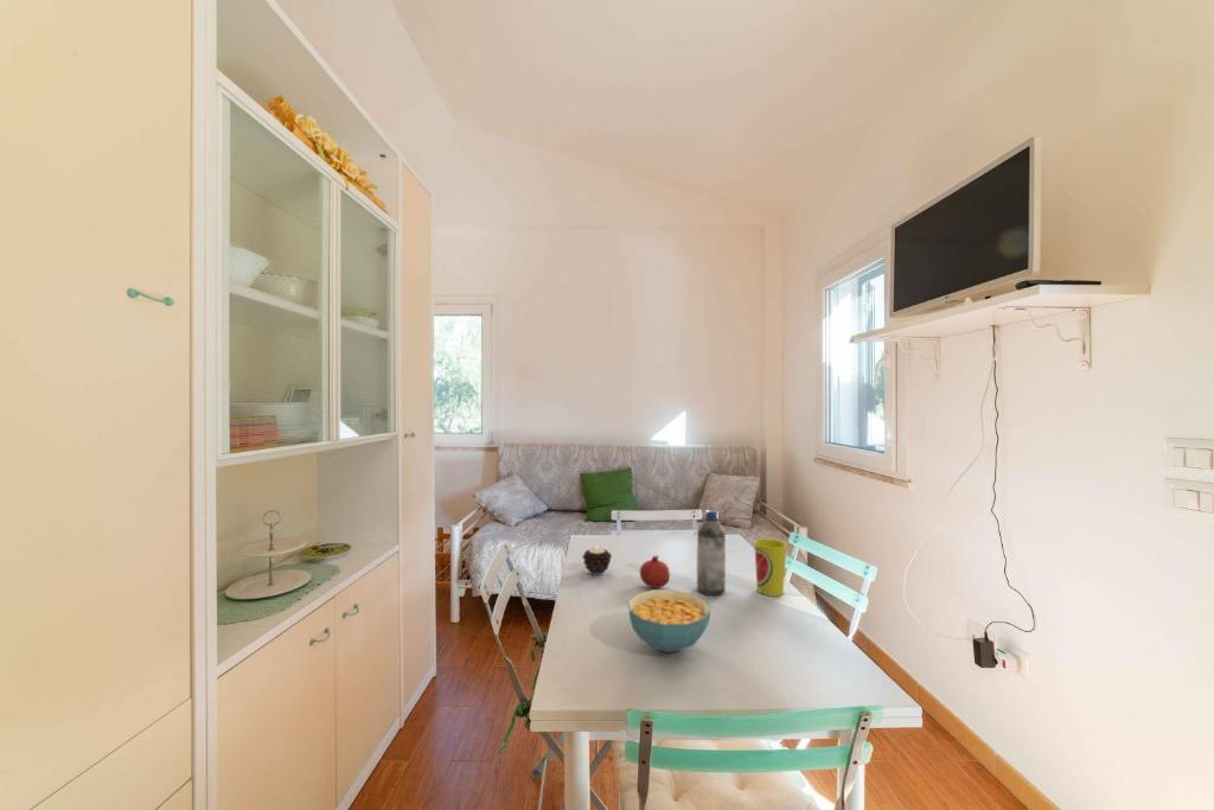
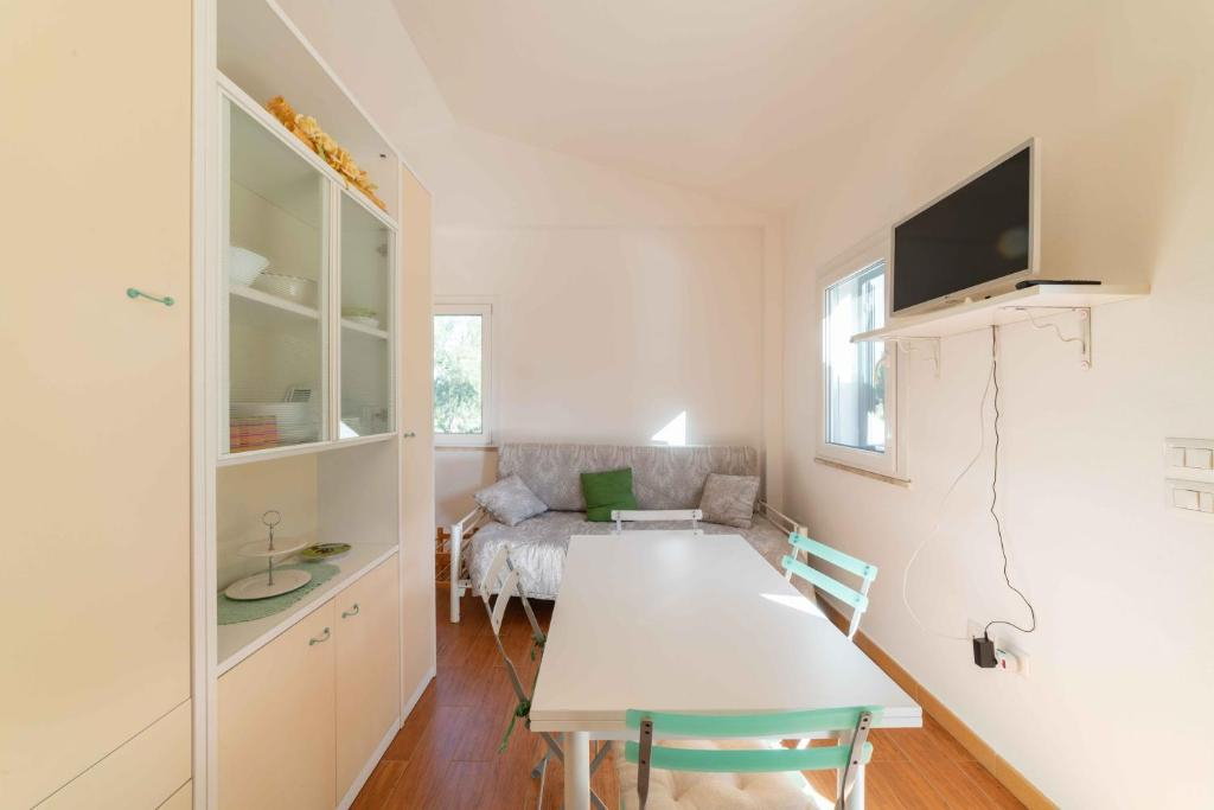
- fruit [639,554,671,589]
- cup [753,537,788,597]
- cereal bowl [627,588,711,653]
- candle [581,547,613,576]
- water bottle [696,509,727,597]
